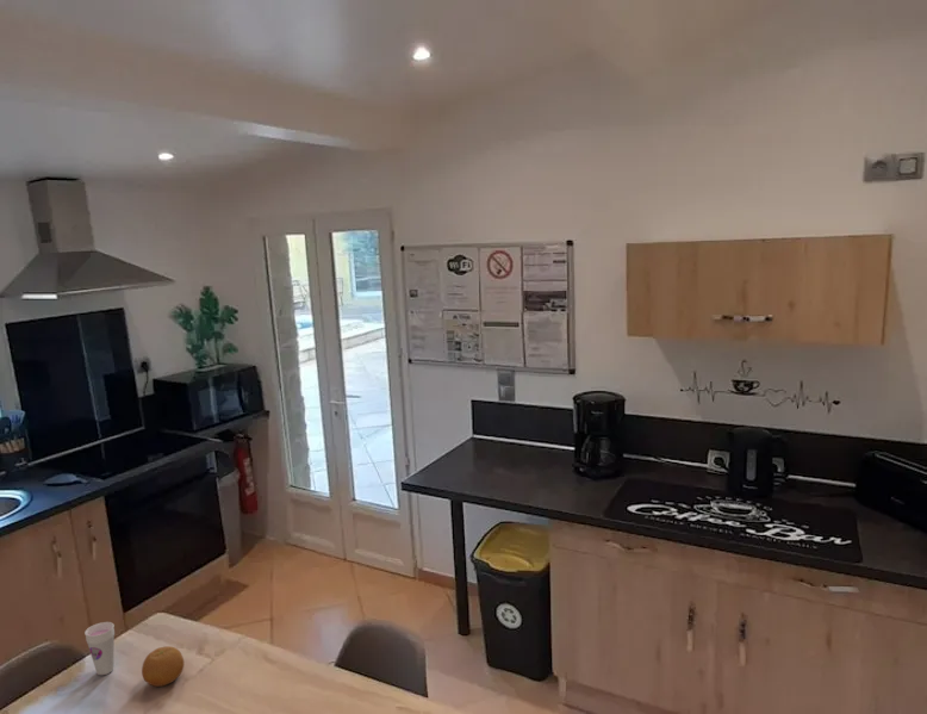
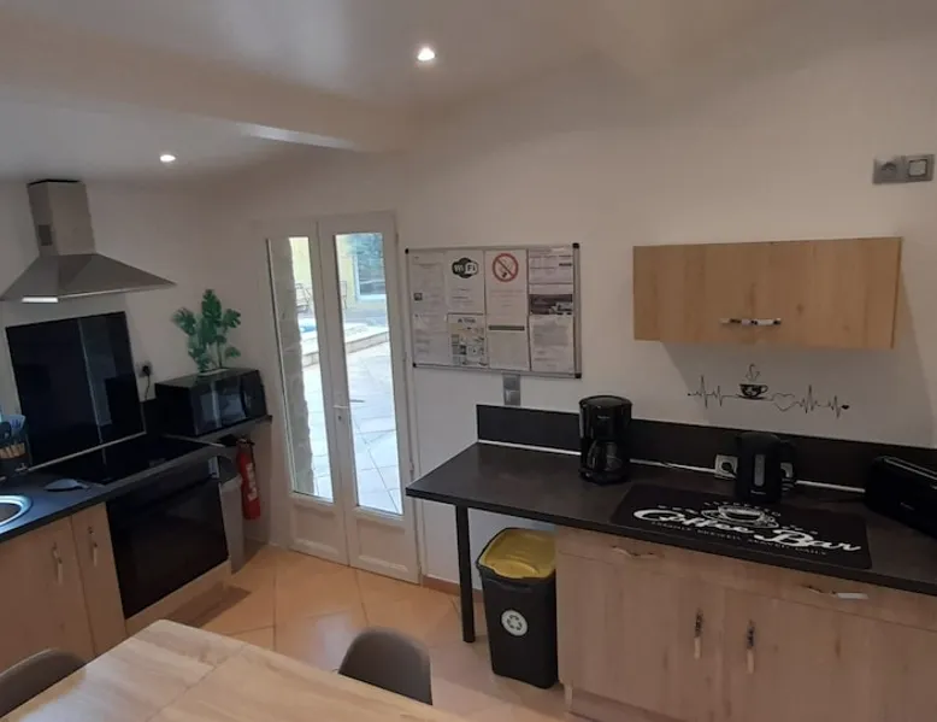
- fruit [141,645,185,688]
- cup [83,621,116,676]
